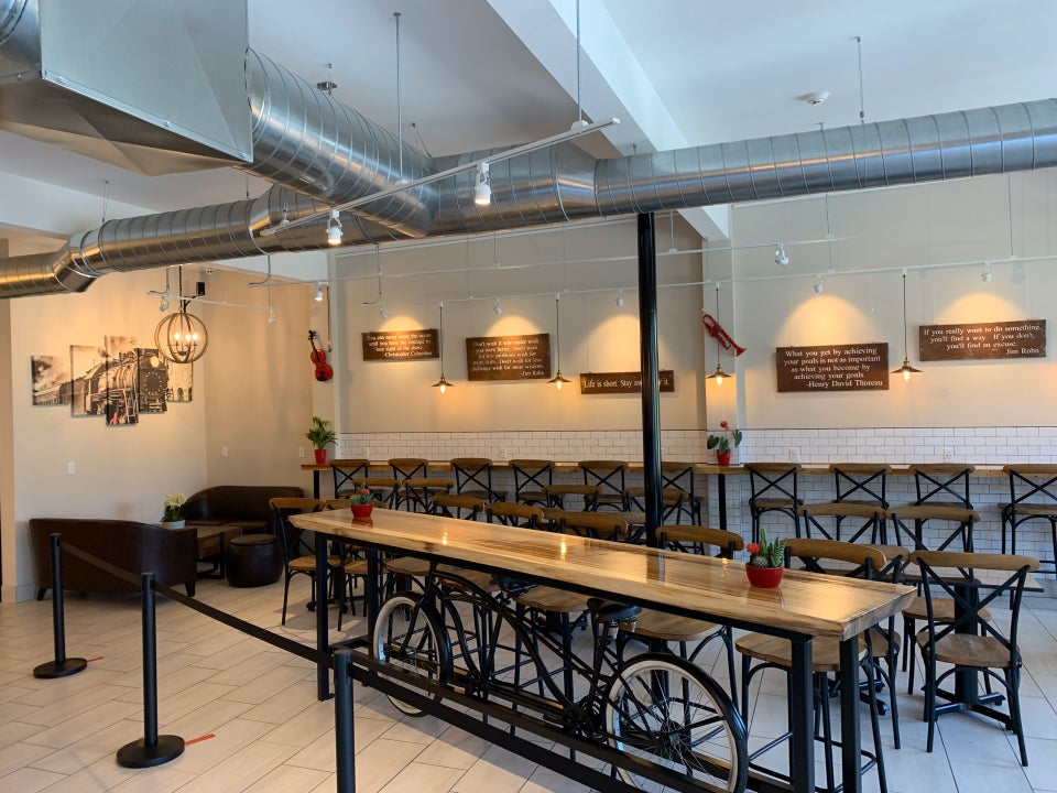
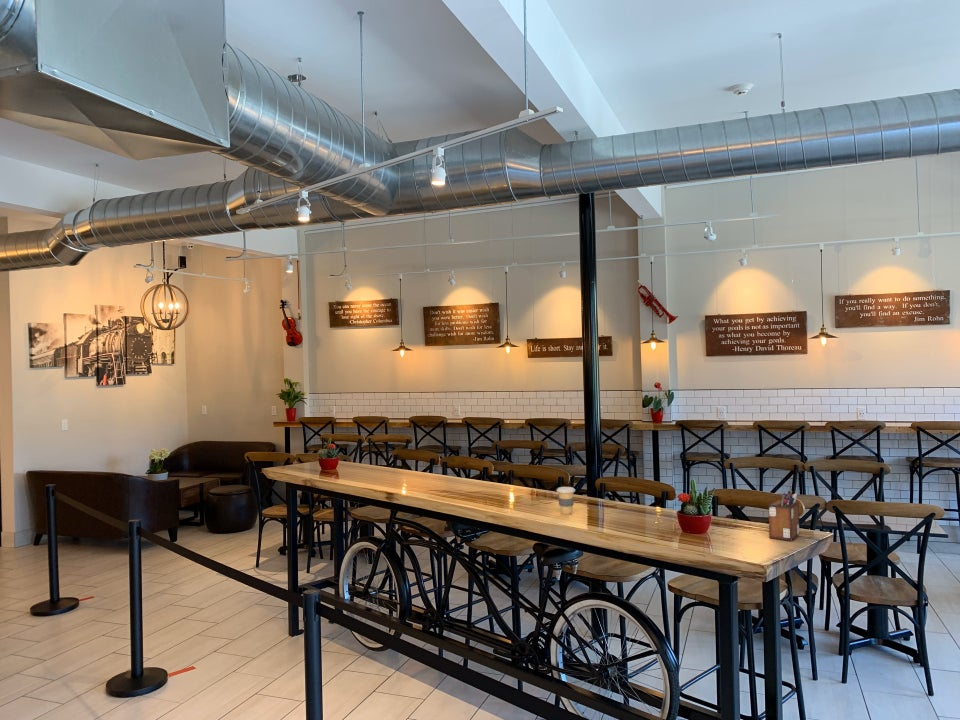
+ coffee cup [556,486,576,515]
+ desk organizer [767,489,800,542]
